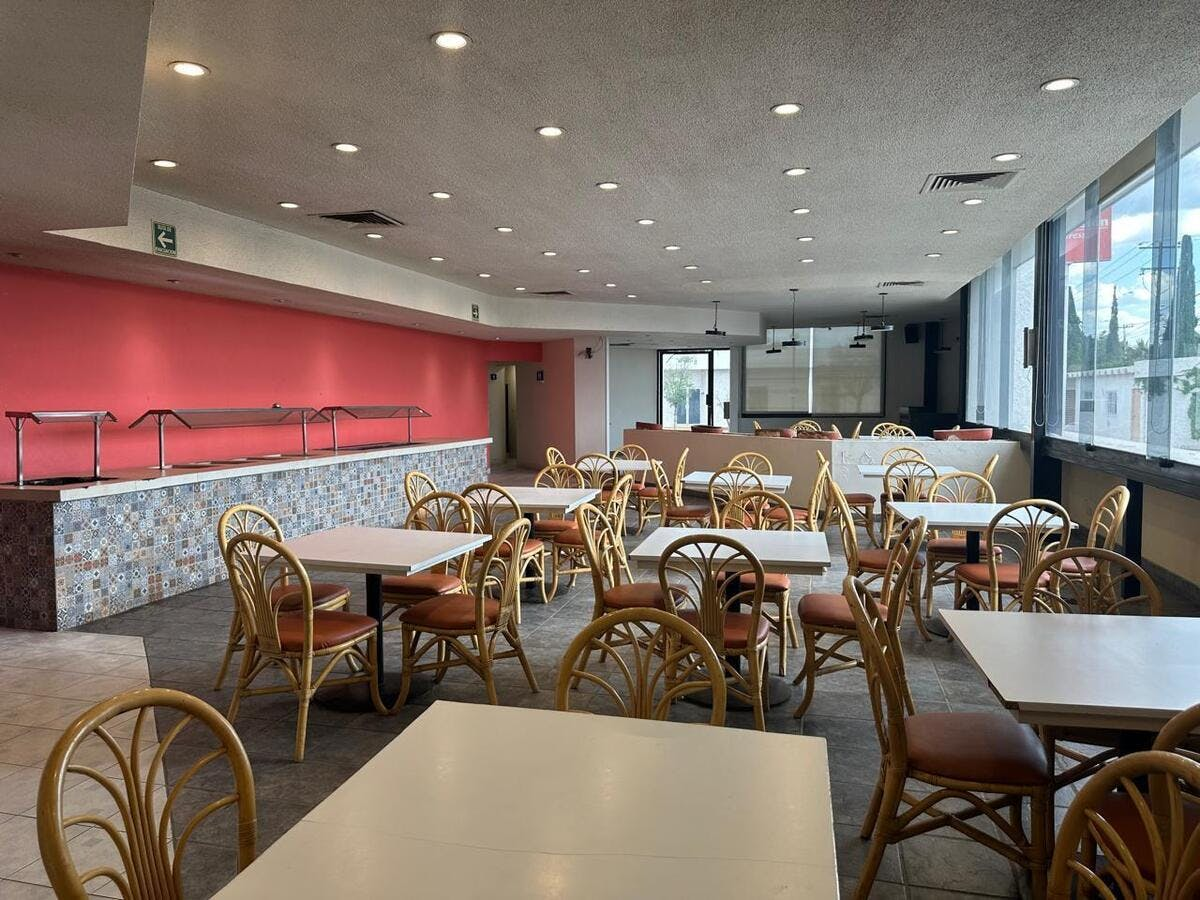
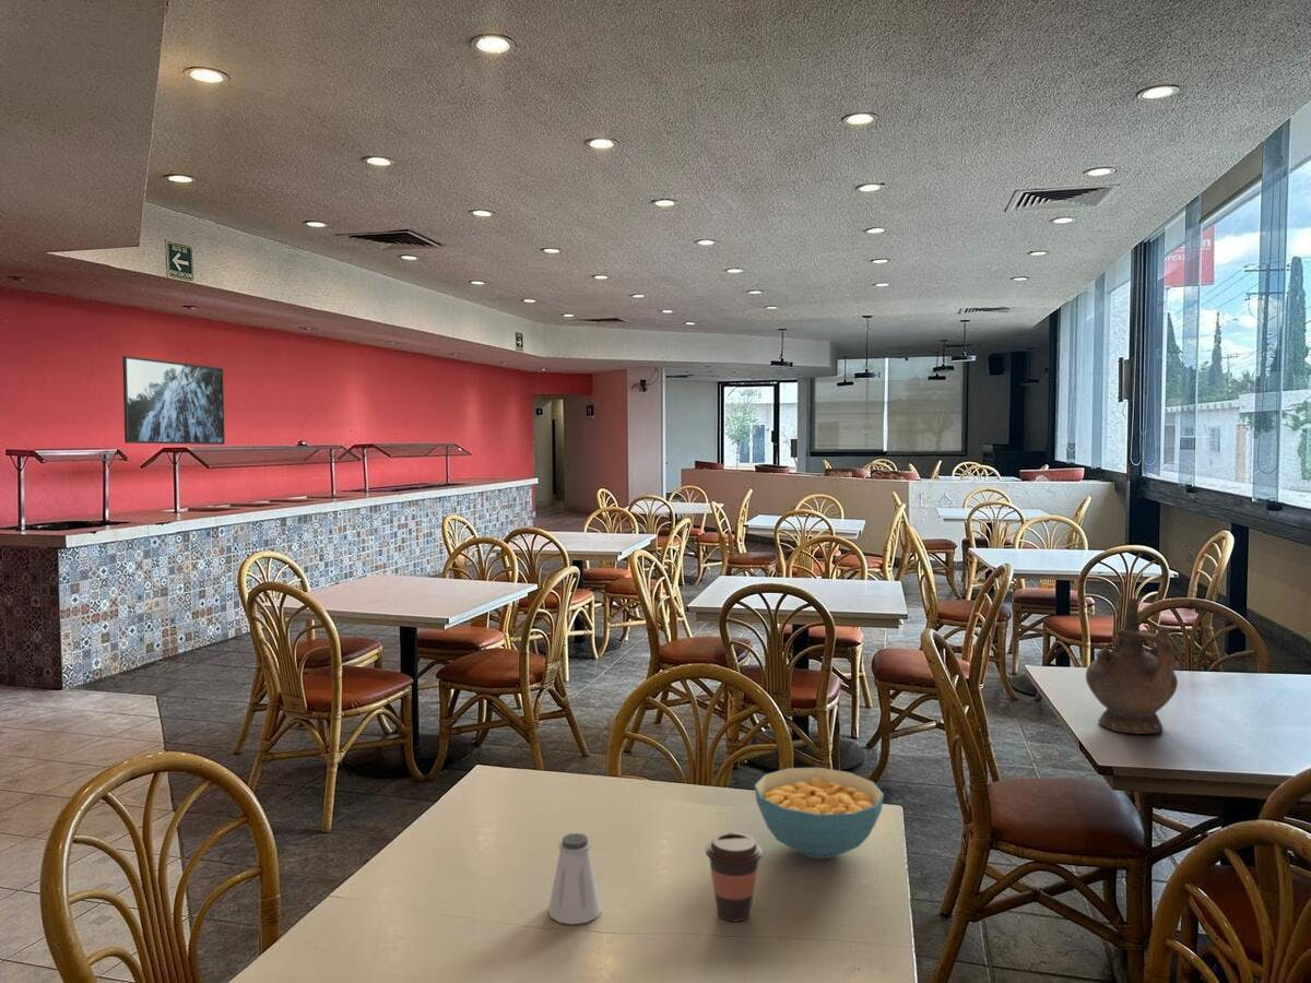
+ ceremonial vessel [1085,597,1179,735]
+ coffee cup [705,831,764,922]
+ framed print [121,355,226,446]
+ saltshaker [547,832,603,925]
+ cereal bowl [754,767,885,860]
